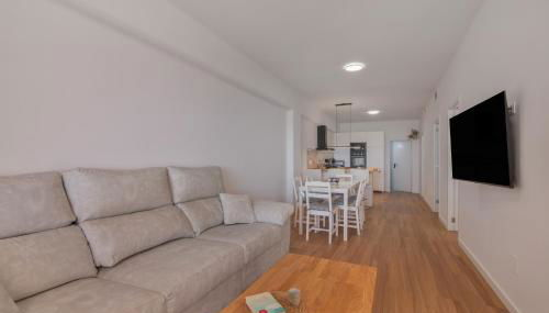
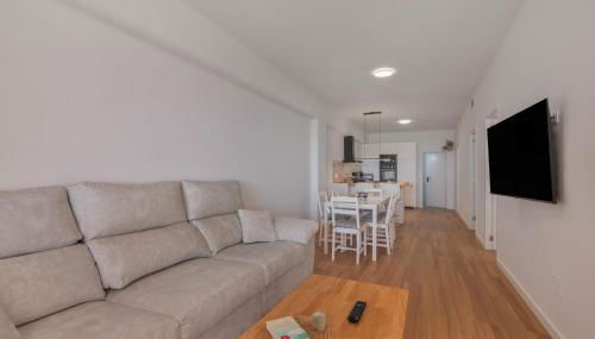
+ remote control [346,300,368,324]
